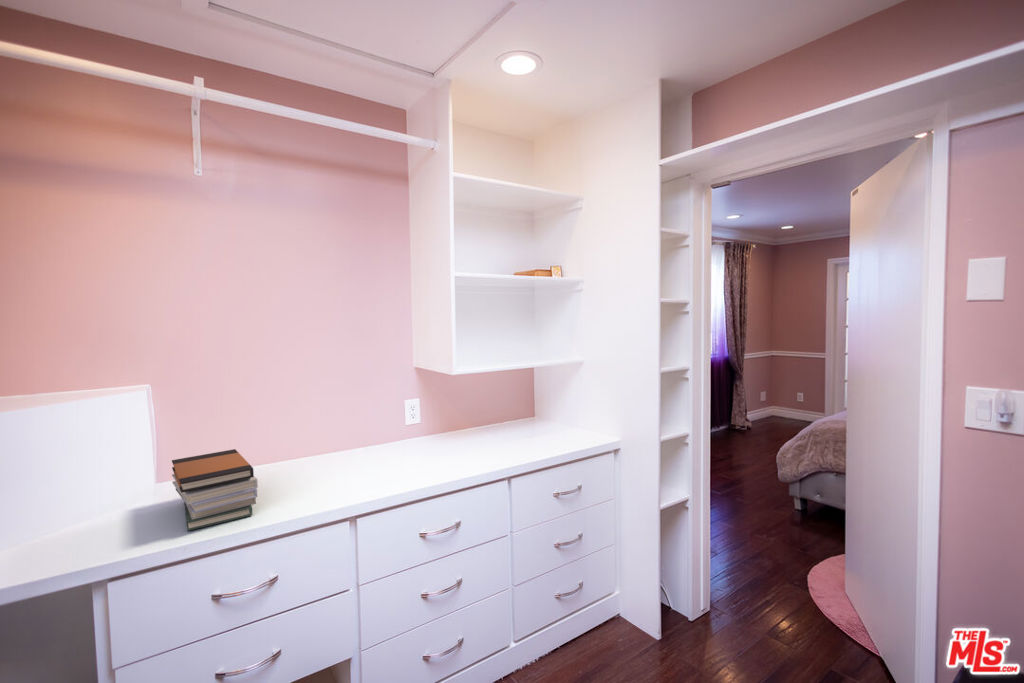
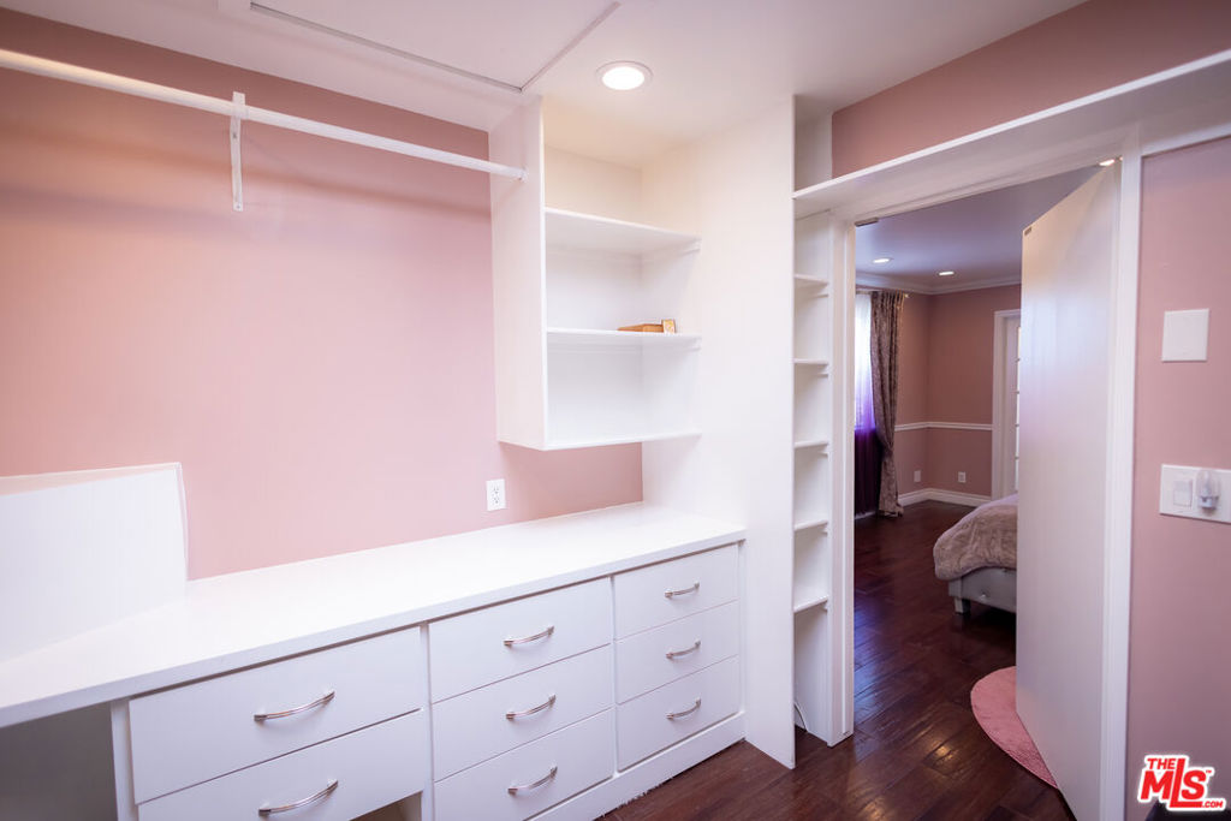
- book stack [171,448,259,532]
